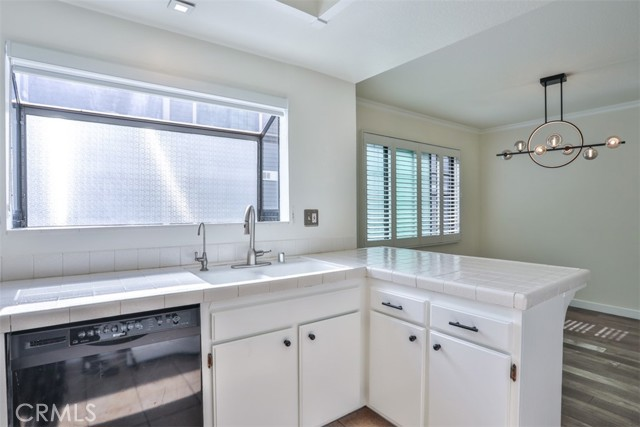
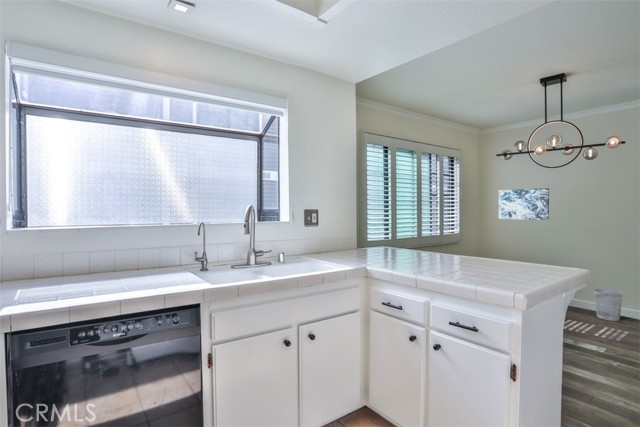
+ wall art [498,187,550,221]
+ wastebasket [593,288,624,322]
